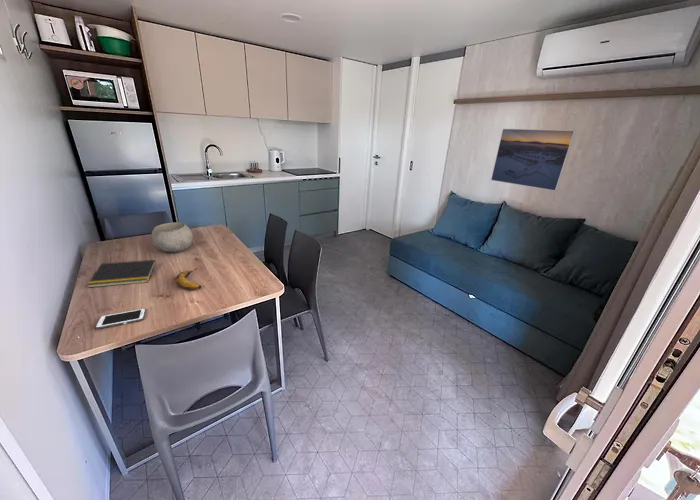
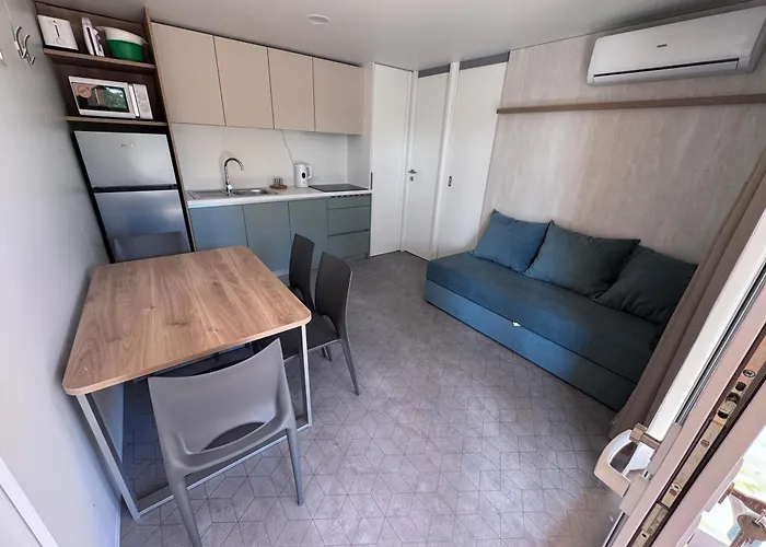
- banana [174,267,202,291]
- bowl [151,221,194,254]
- notepad [86,259,157,289]
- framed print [490,128,577,192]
- cell phone [94,307,147,330]
